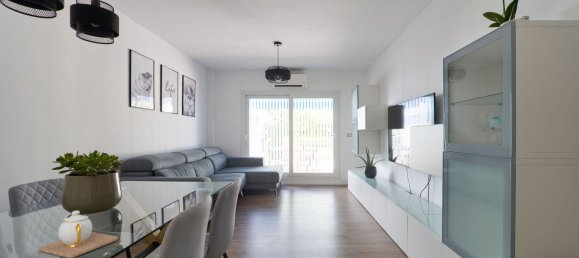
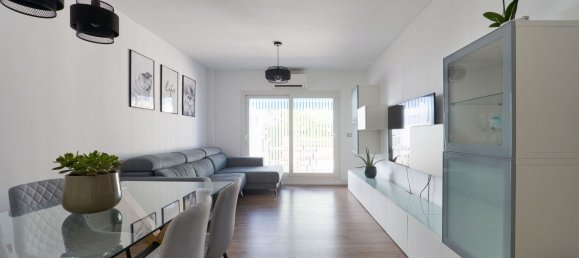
- teapot [38,210,119,258]
